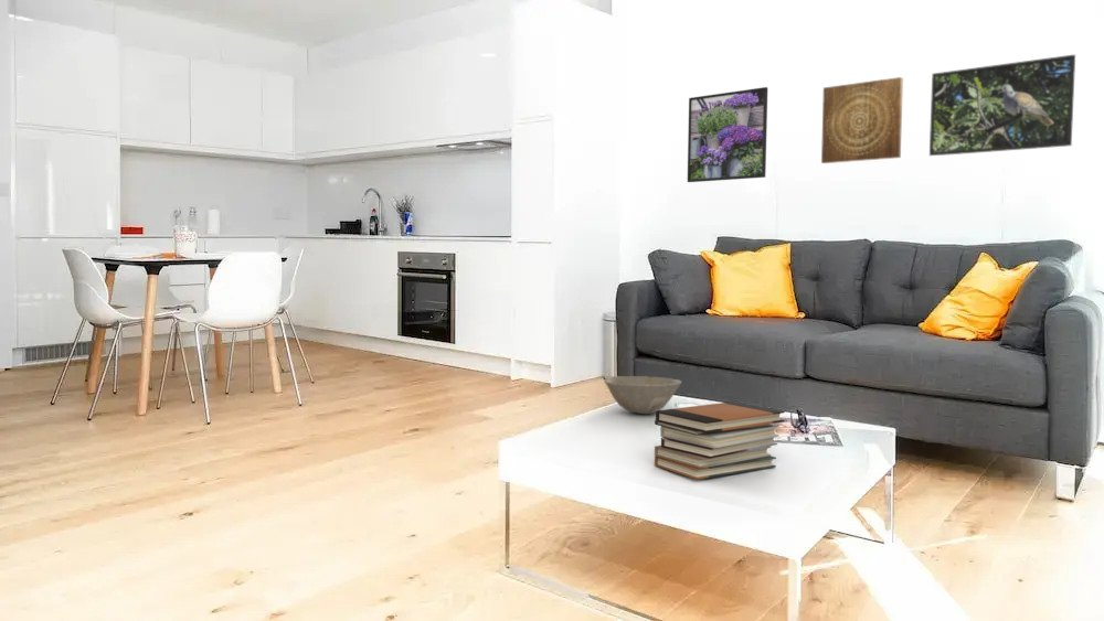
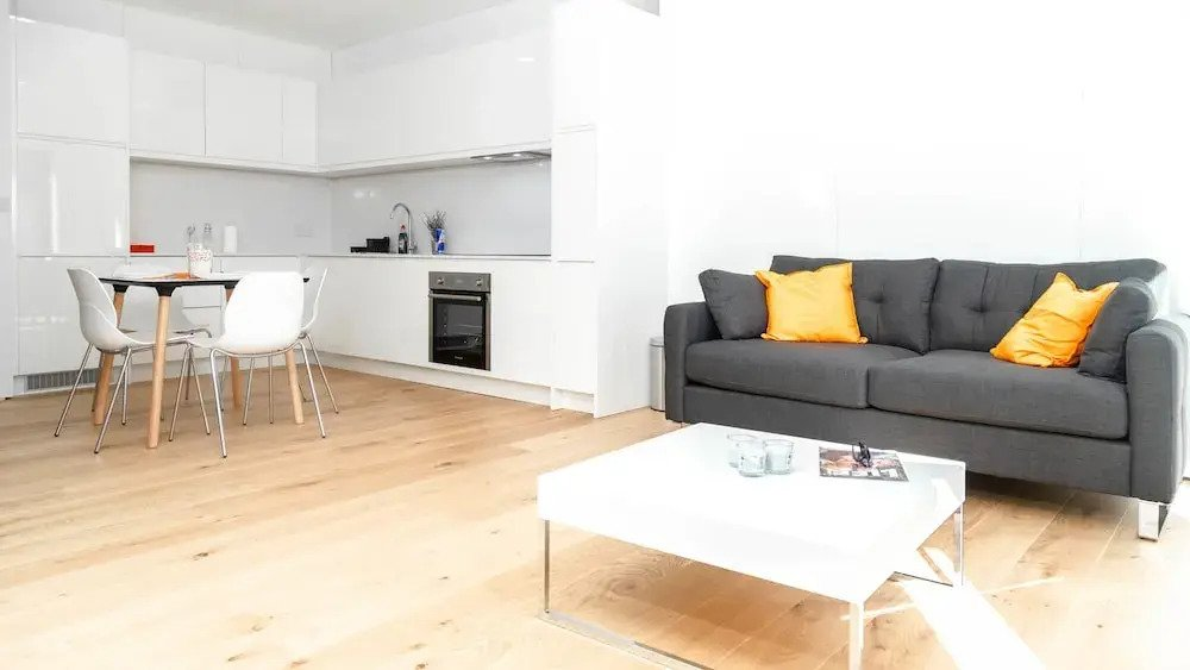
- wall art [820,76,904,164]
- book stack [654,400,786,481]
- bowl [603,375,682,415]
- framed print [687,86,768,183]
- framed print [928,54,1076,157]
